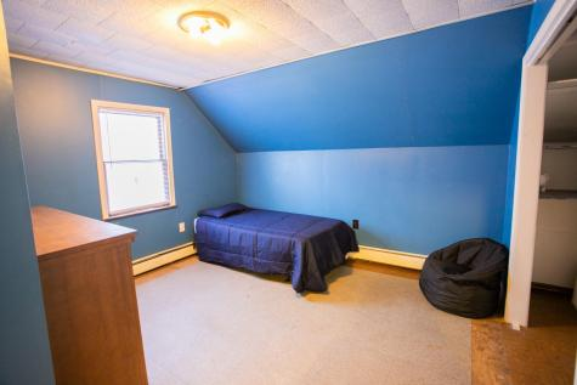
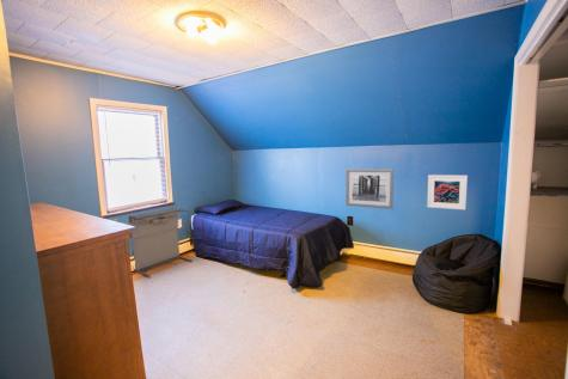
+ laundry hamper [127,207,194,279]
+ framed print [426,173,469,210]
+ wall art [344,167,395,210]
